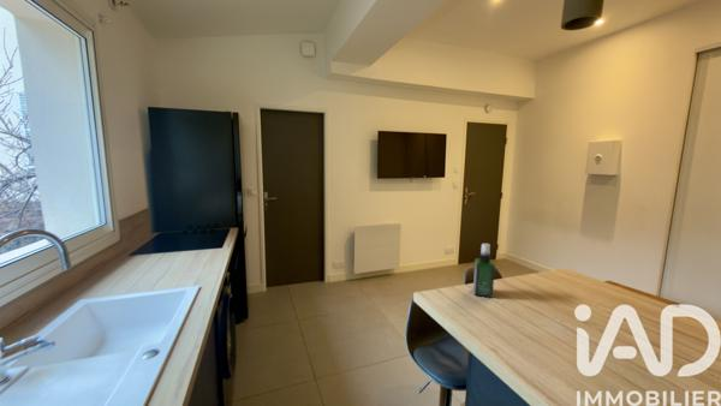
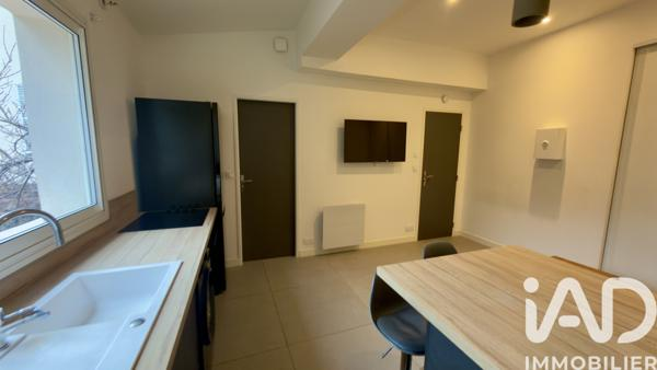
- spray bottle [472,243,496,299]
